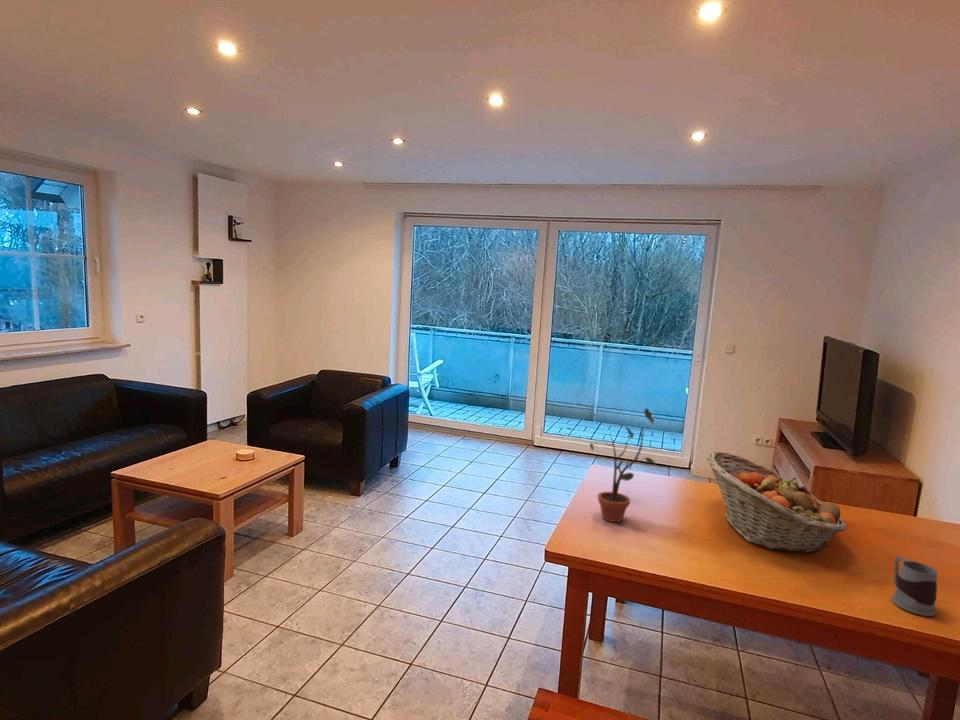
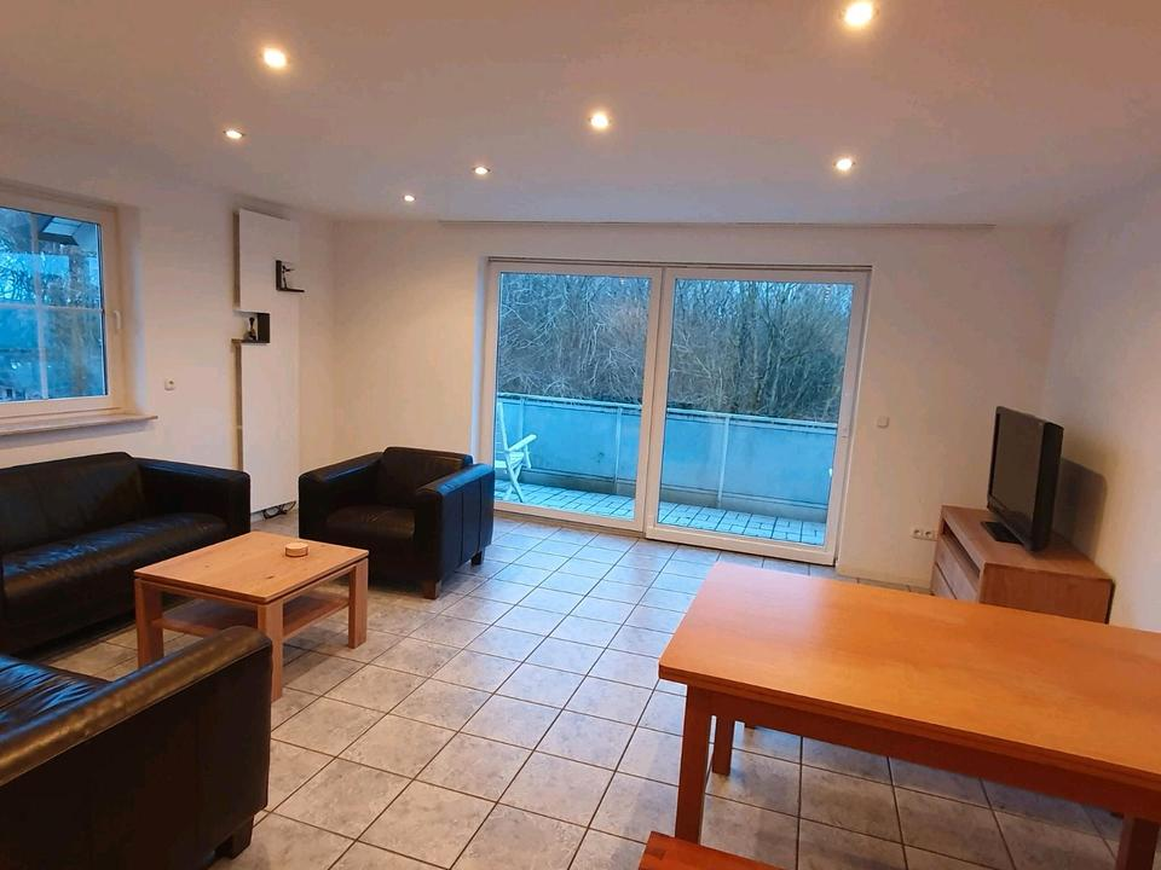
- potted plant [589,407,656,523]
- mug [890,555,938,617]
- fruit basket [706,451,848,554]
